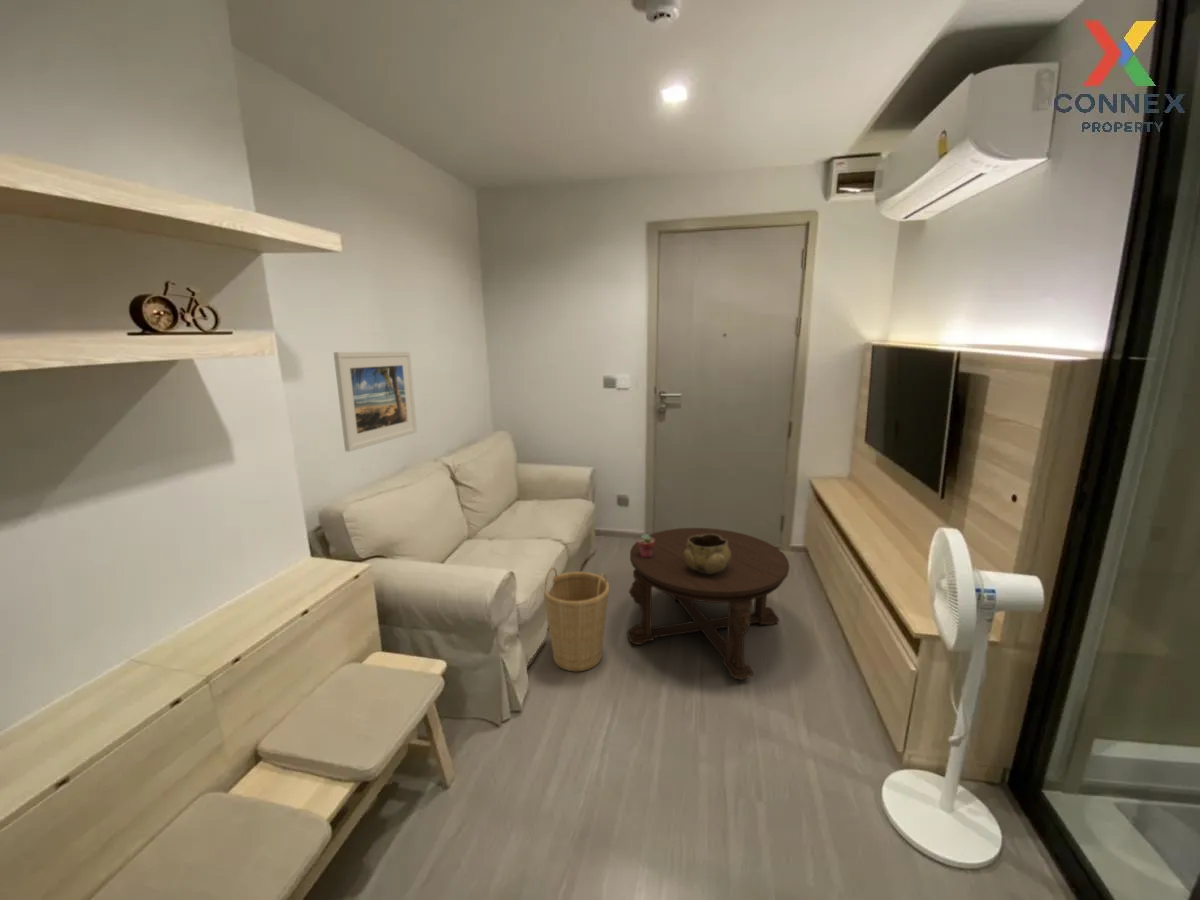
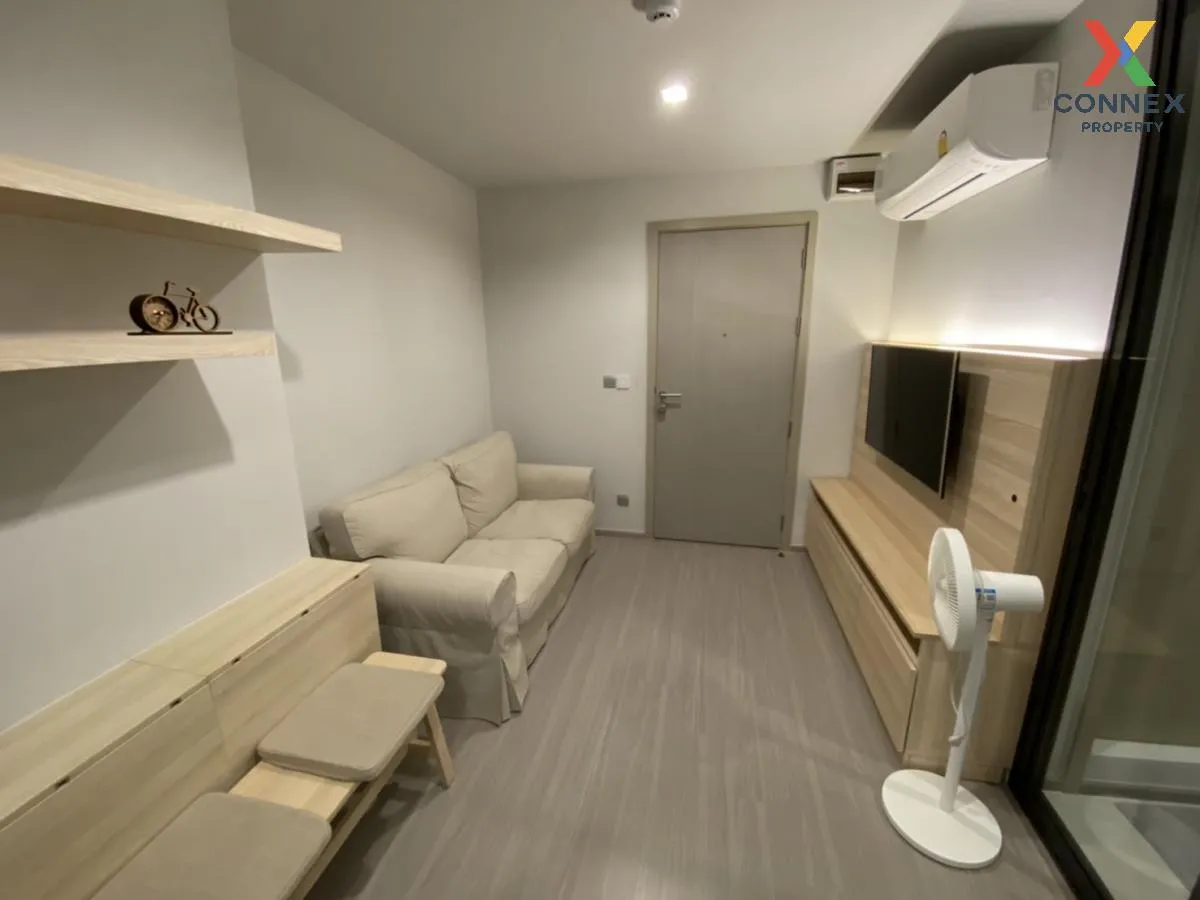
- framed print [333,351,418,453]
- potted succulent [636,533,655,557]
- basket [543,566,610,672]
- coffee table [626,527,790,681]
- decorative bowl [684,534,731,574]
